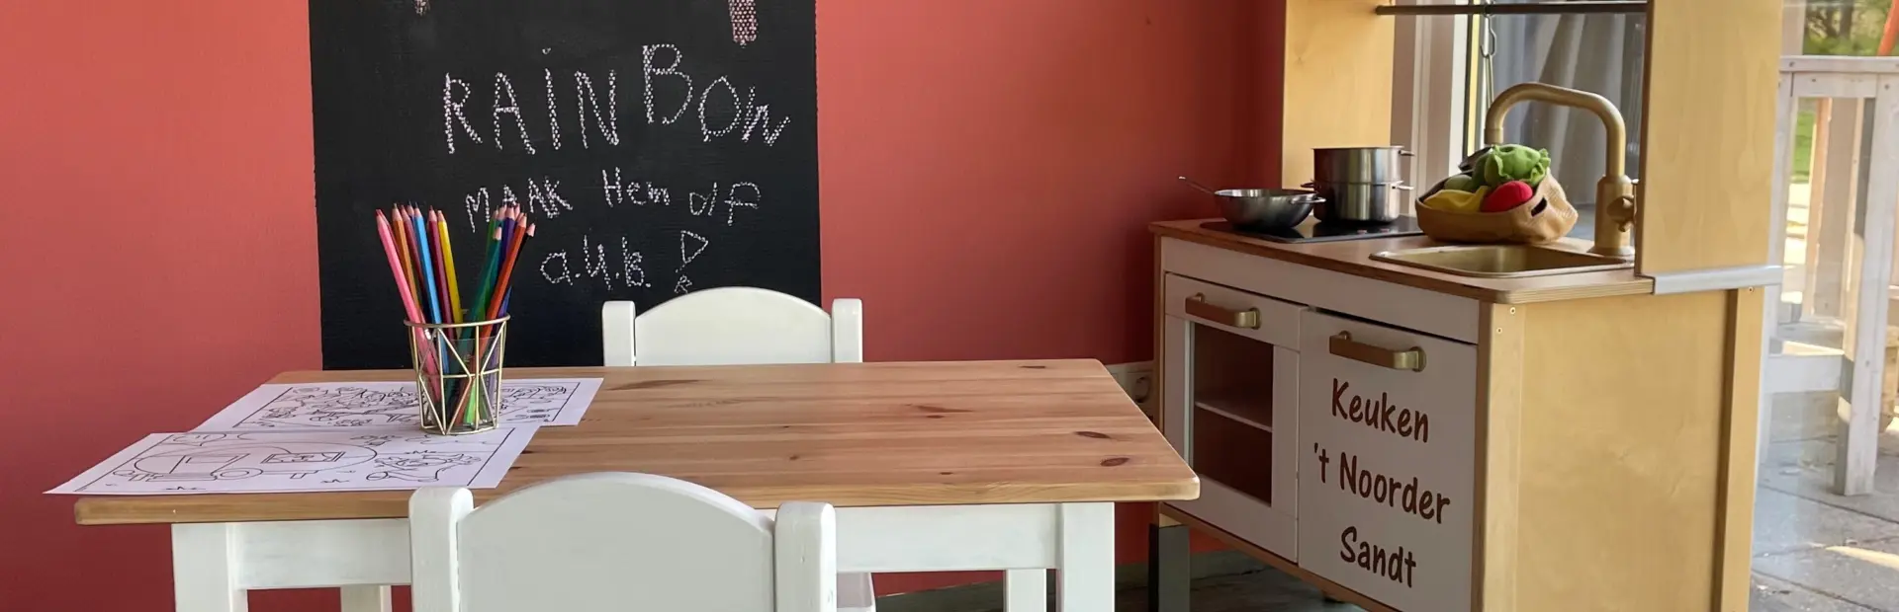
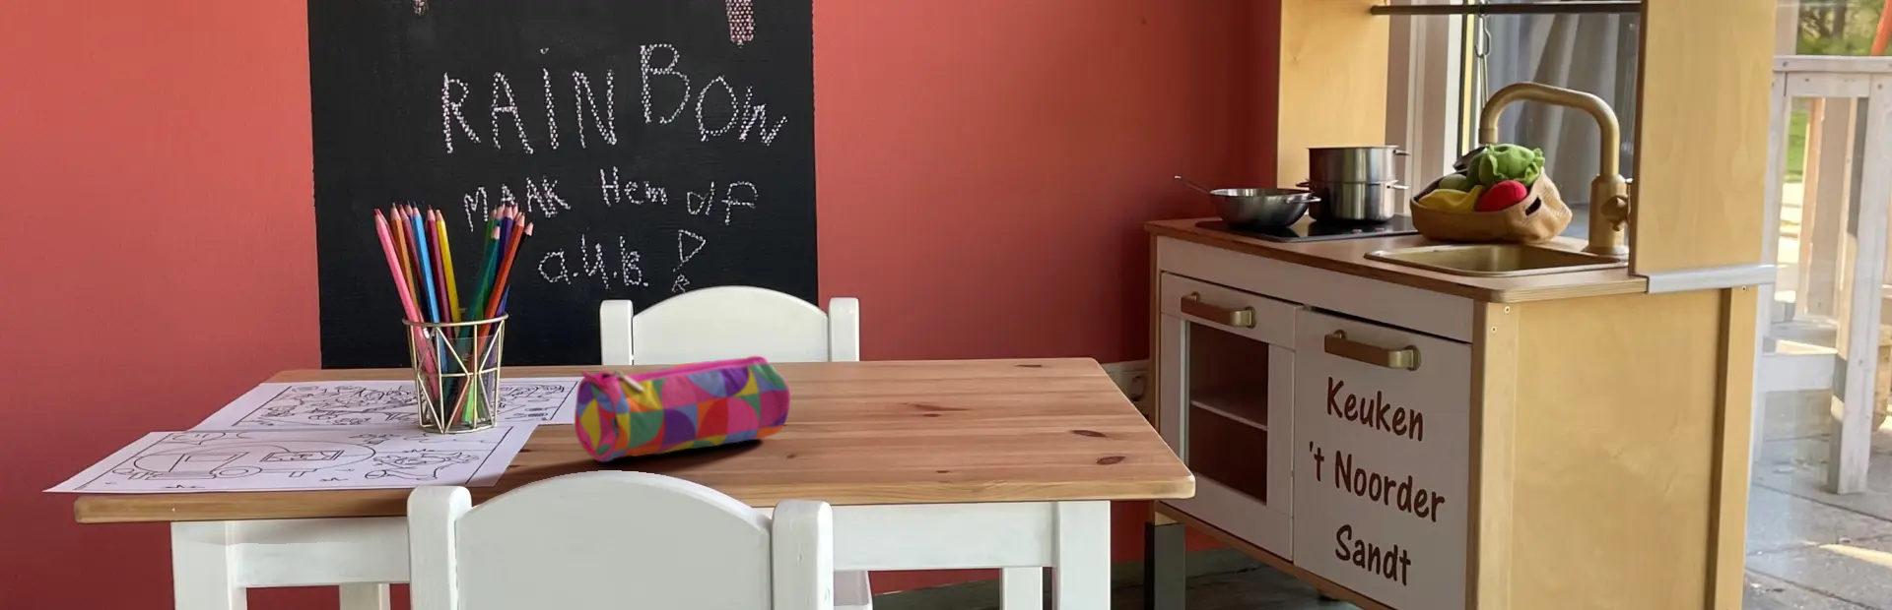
+ pencil case [573,356,792,463]
